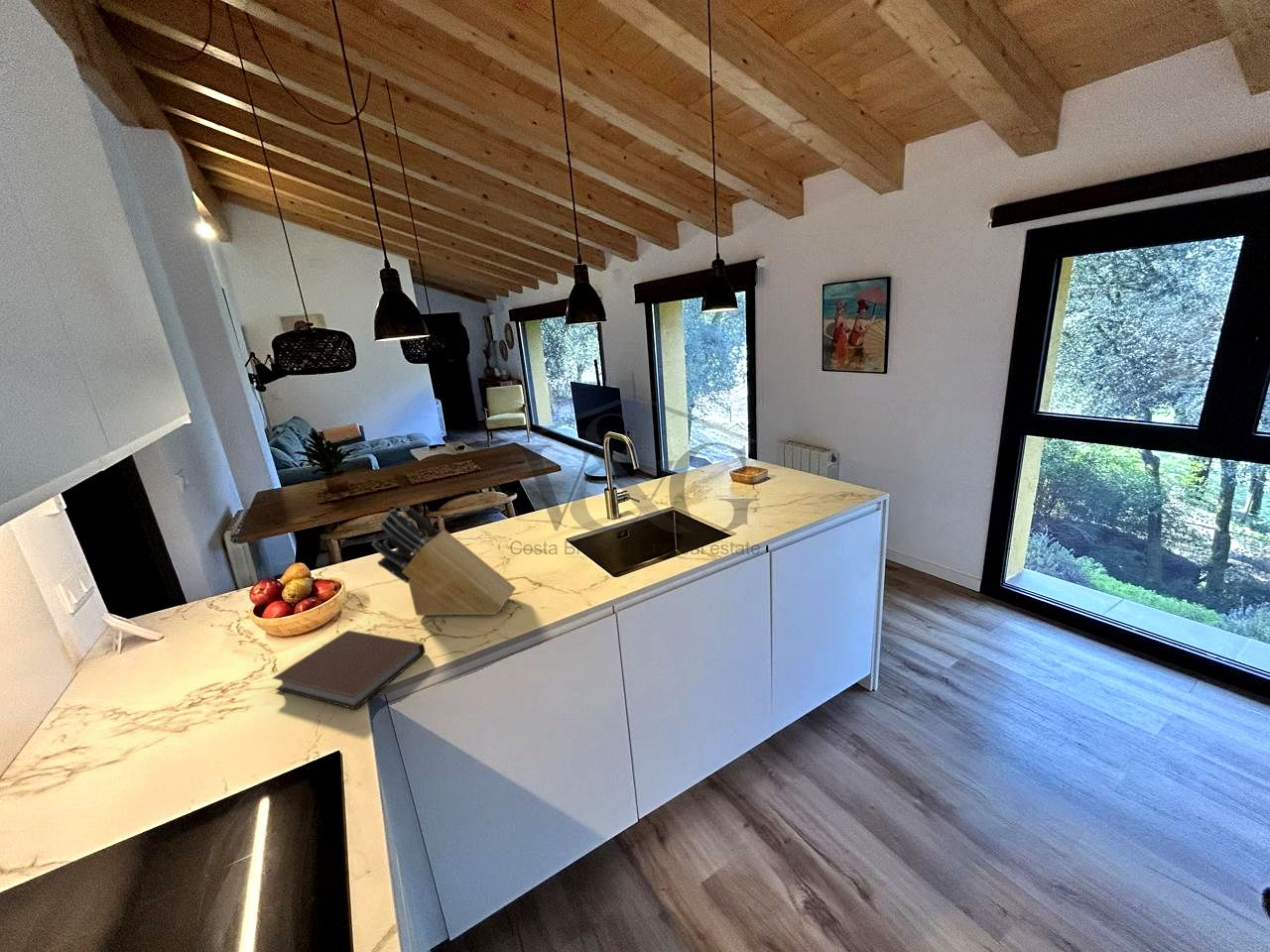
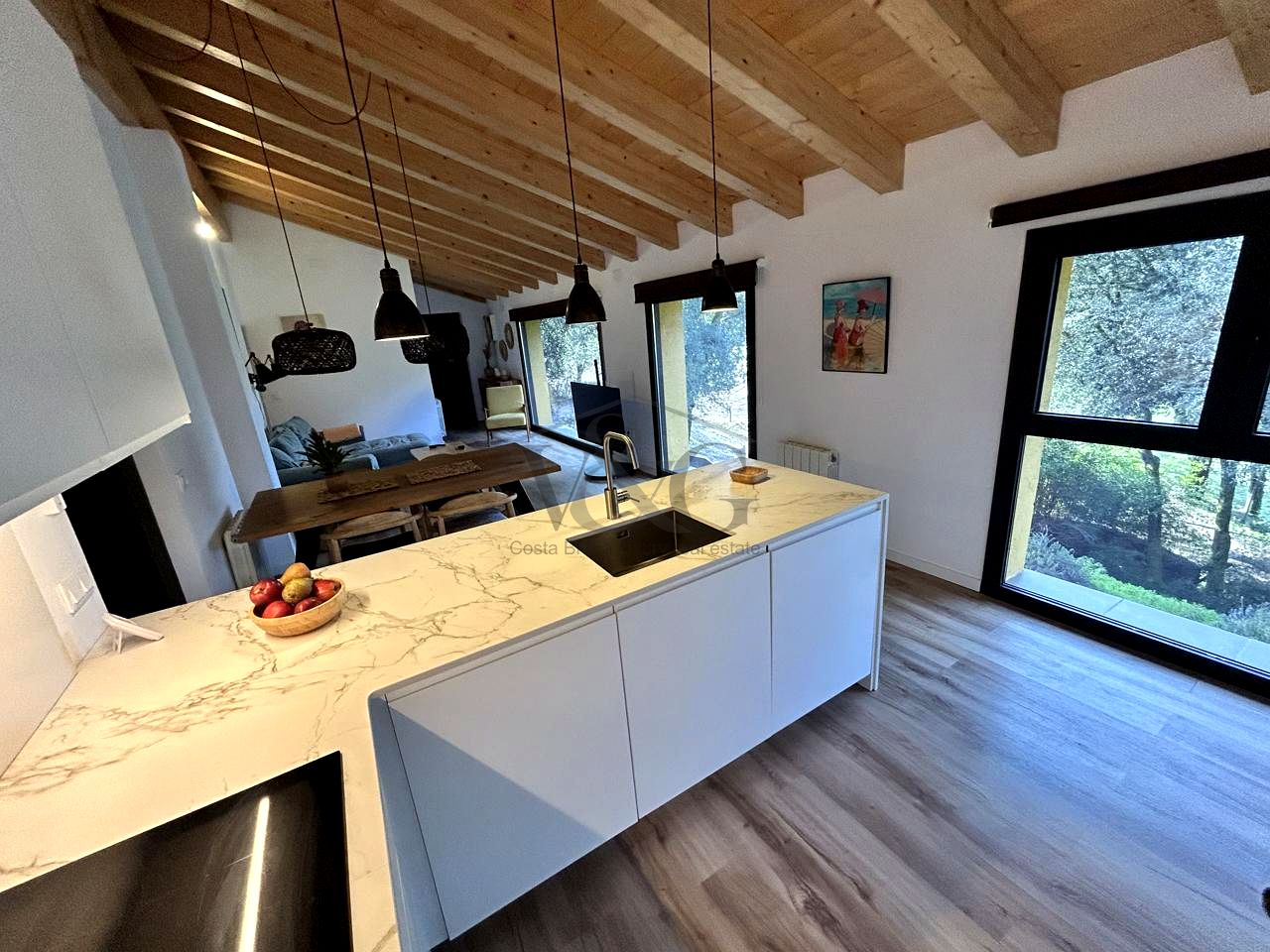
- notebook [272,630,426,710]
- knife block [371,507,517,617]
